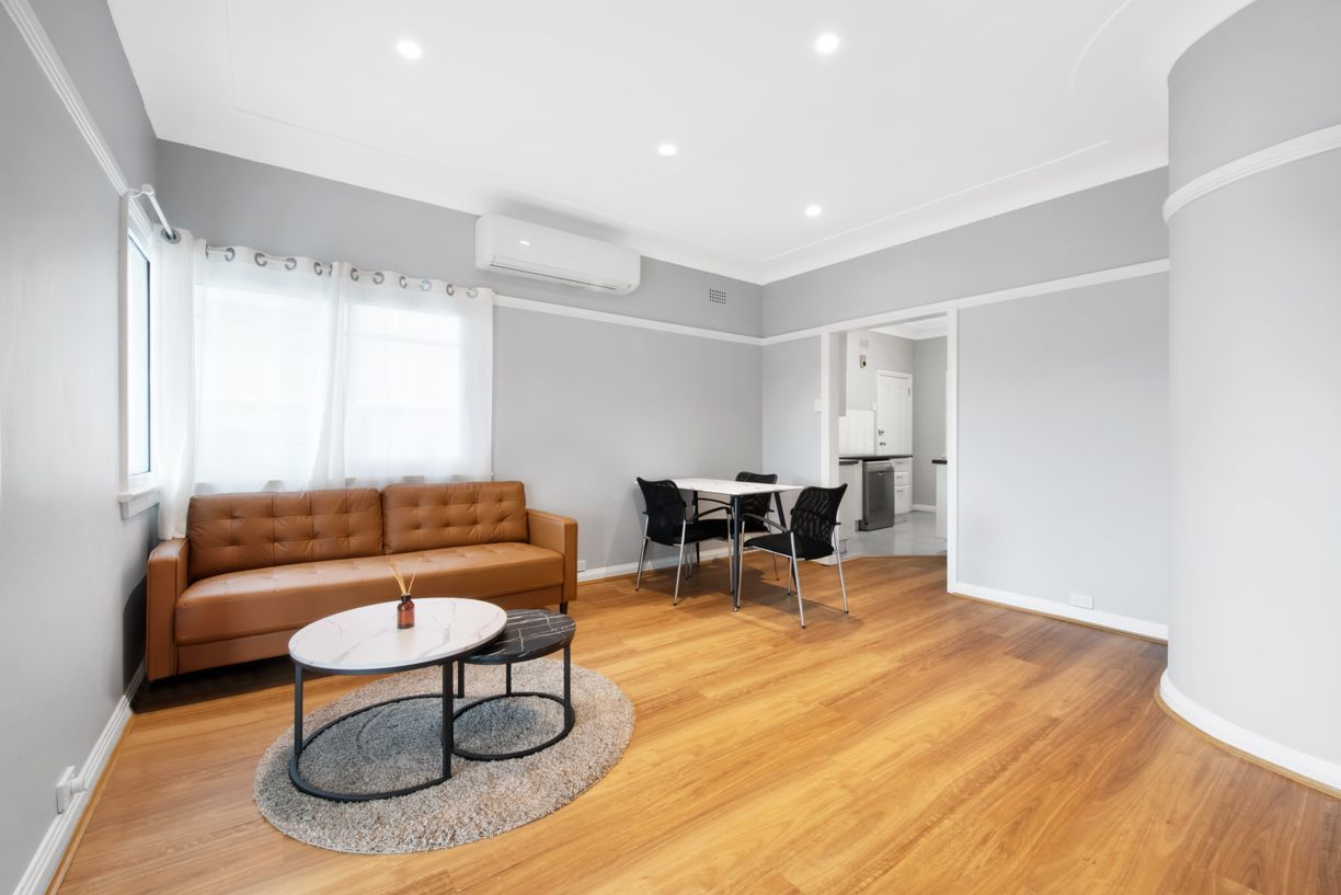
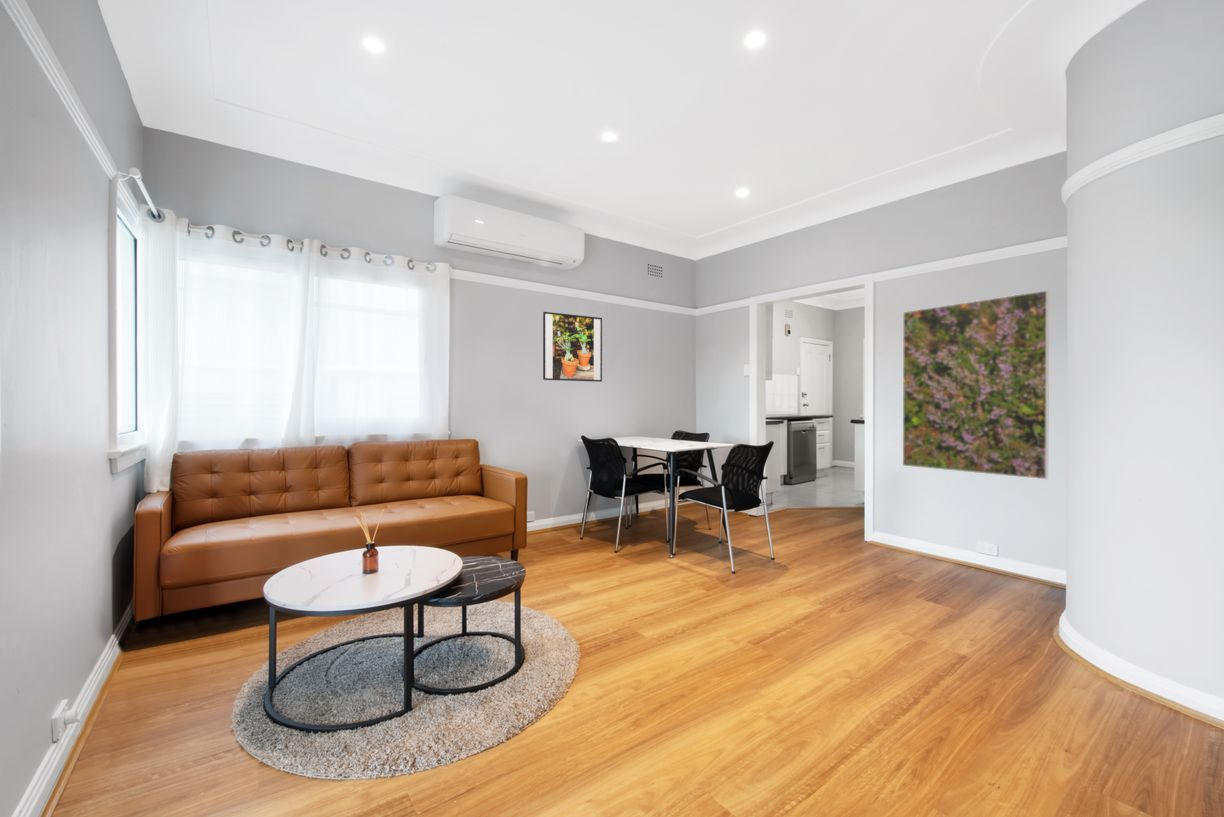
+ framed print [542,311,603,383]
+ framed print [902,290,1050,480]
